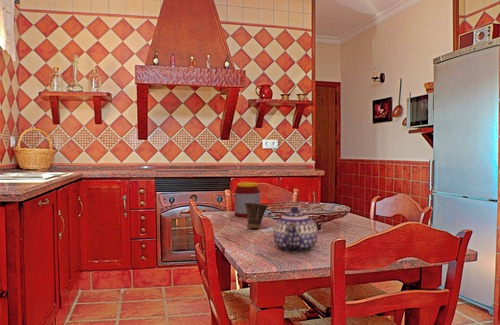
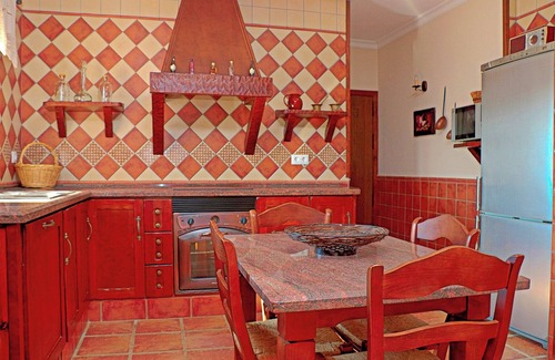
- cup [245,203,269,229]
- jar [234,181,261,218]
- teapot [272,206,319,253]
